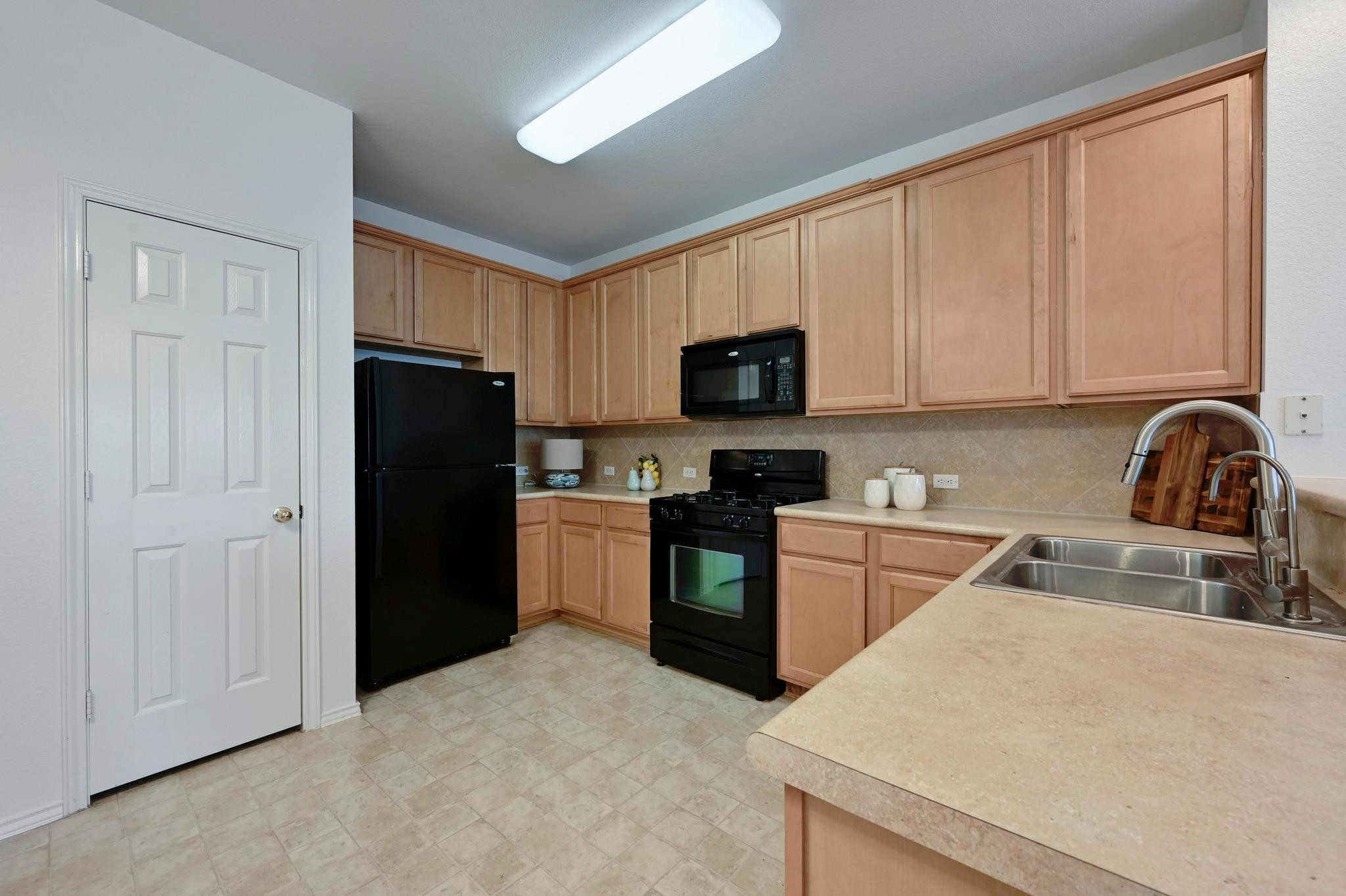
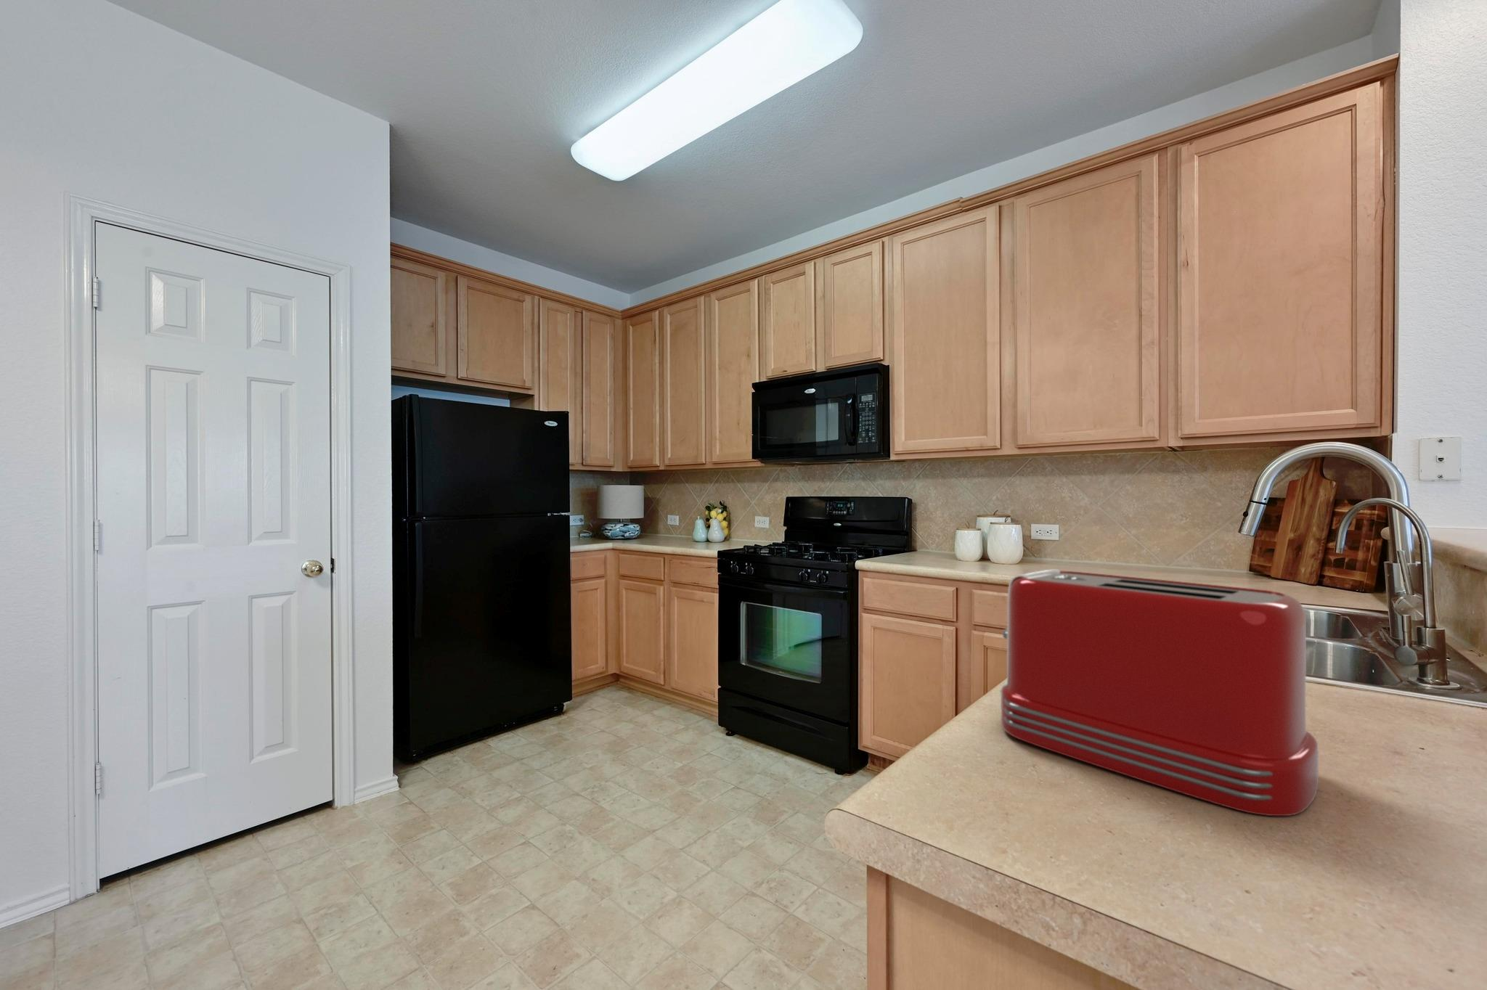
+ toaster [1000,568,1319,817]
